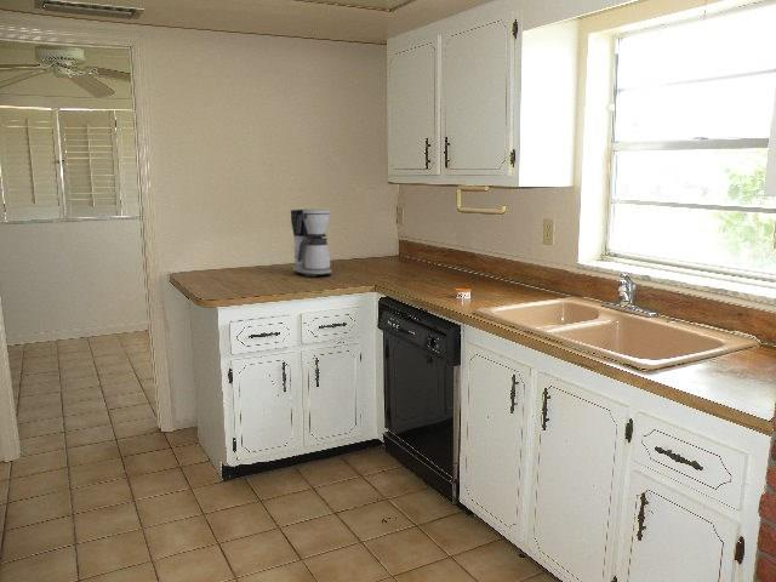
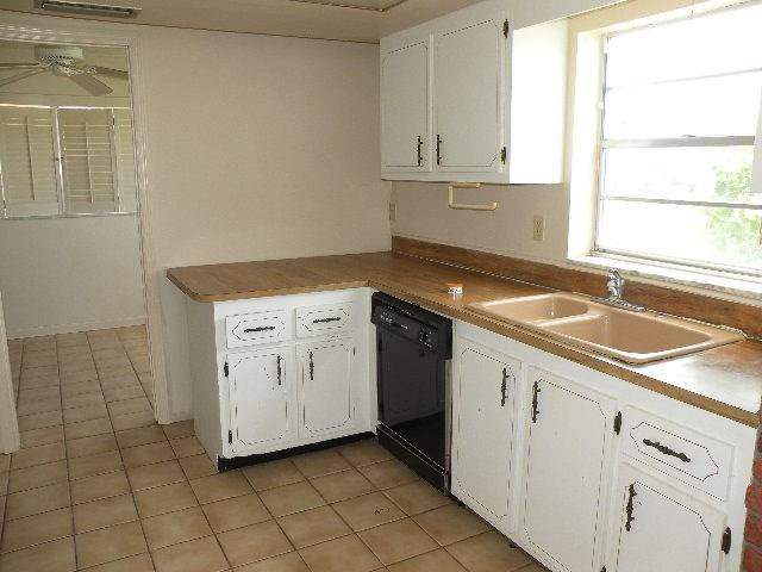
- coffee maker [290,209,333,278]
